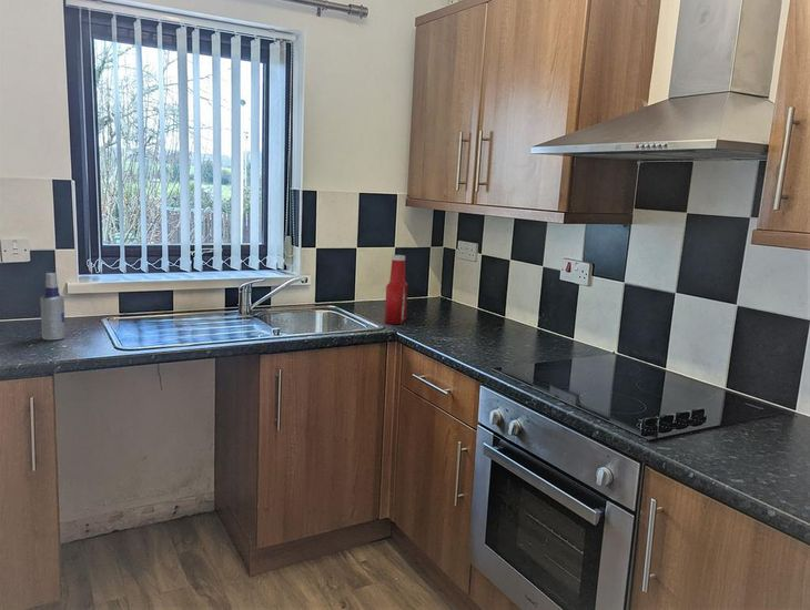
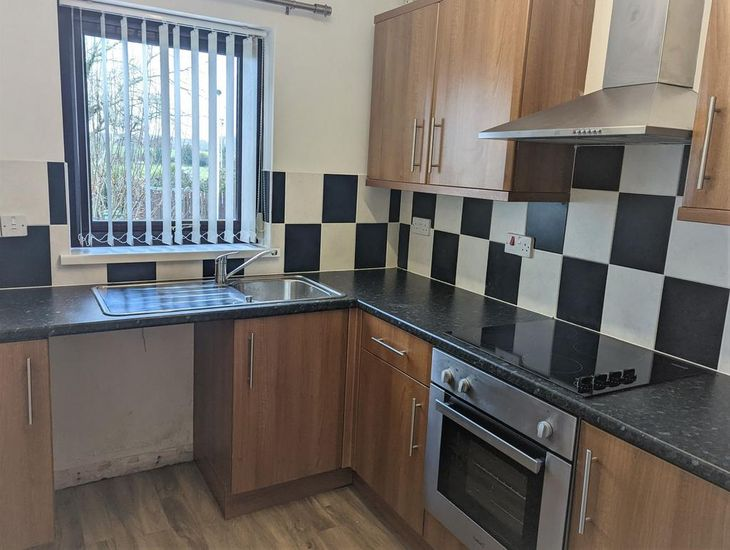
- spray bottle [39,272,67,340]
- soap bottle [384,254,408,325]
